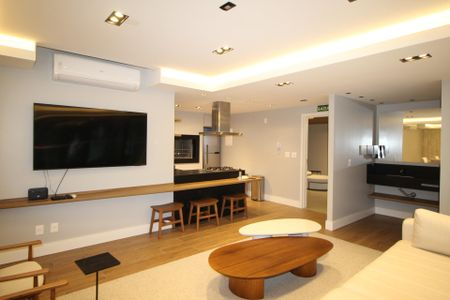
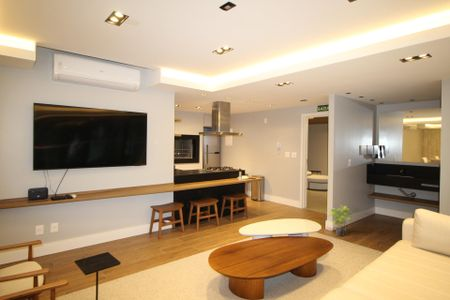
+ potted plant [327,204,355,237]
